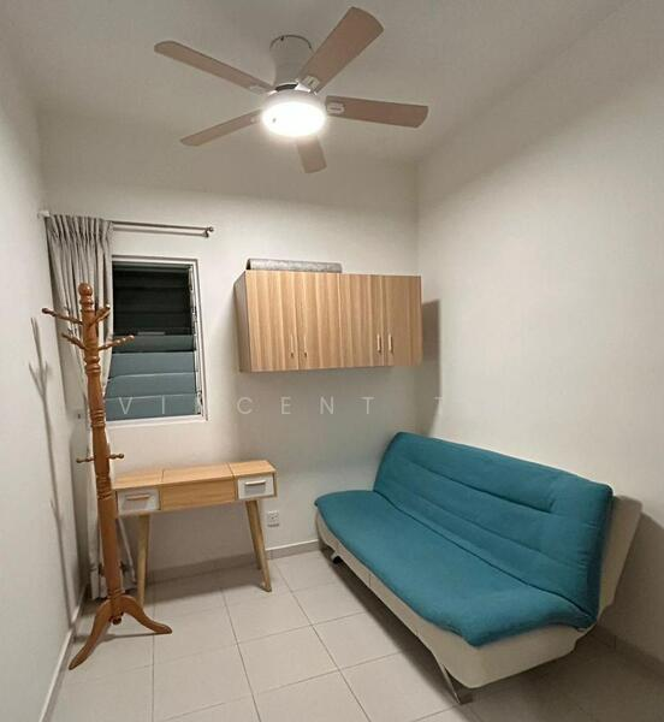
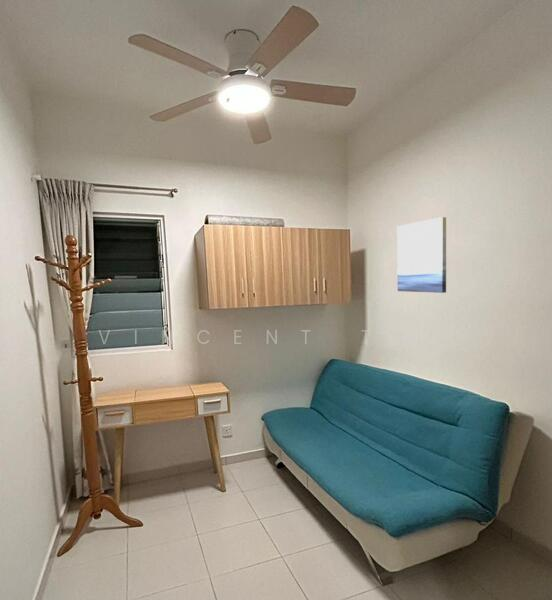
+ wall art [396,216,447,294]
